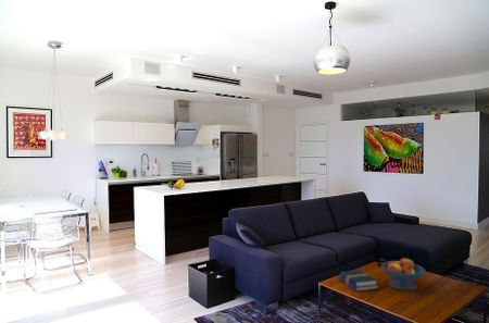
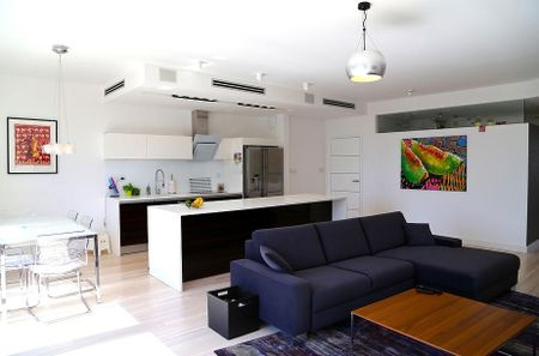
- fruit bowl [380,257,426,291]
- book [338,269,379,293]
